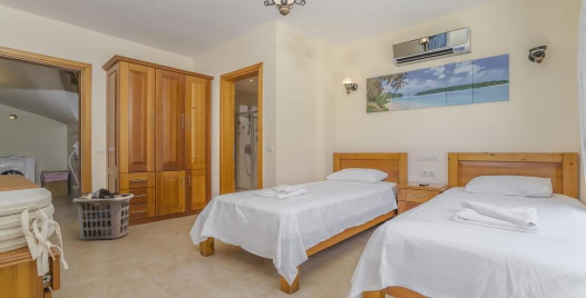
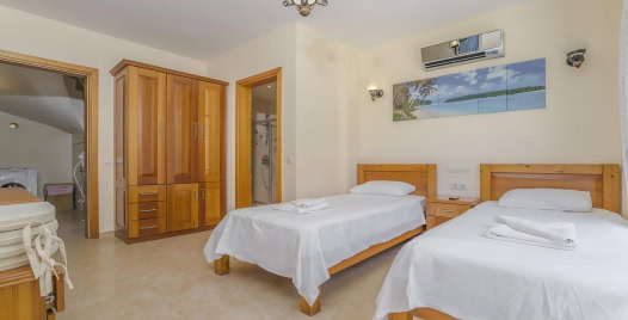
- clothes hamper [71,187,135,241]
